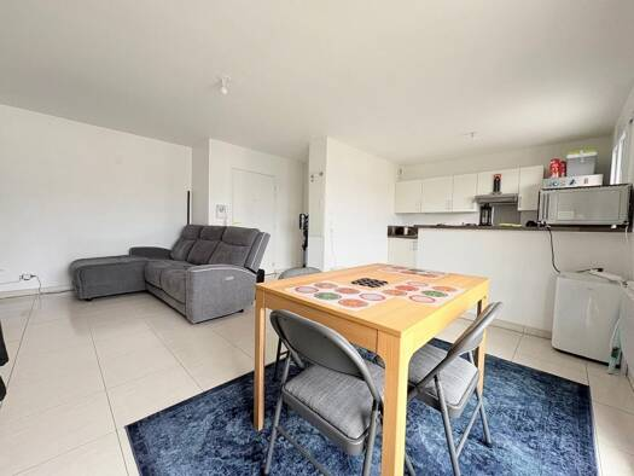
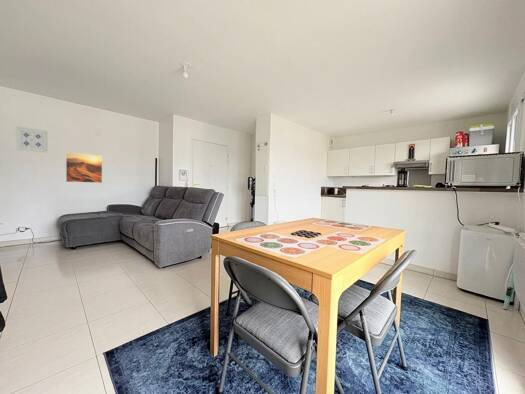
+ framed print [65,151,103,184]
+ wall art [14,125,49,154]
